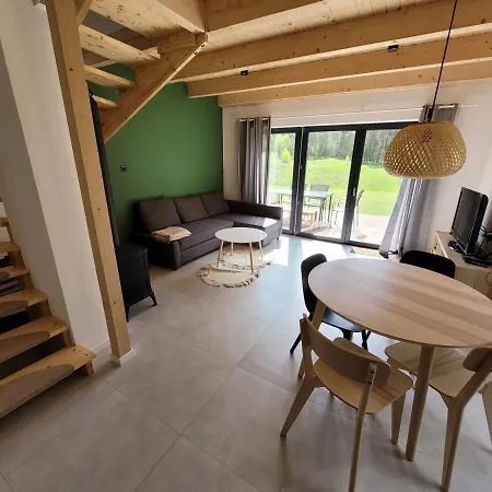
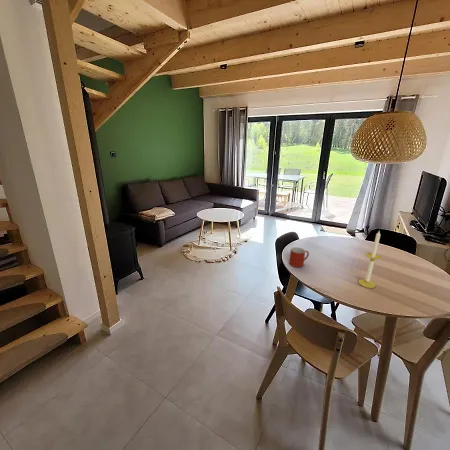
+ mug [288,246,310,268]
+ candle [357,230,382,289]
